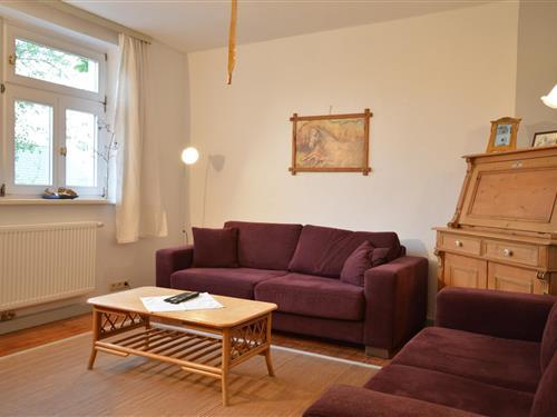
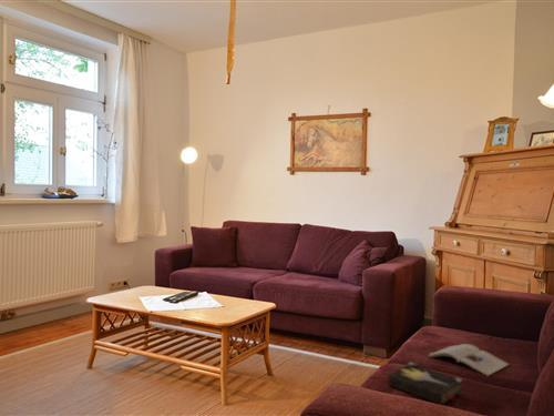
+ magazine [428,343,511,377]
+ hardback book [388,362,464,406]
